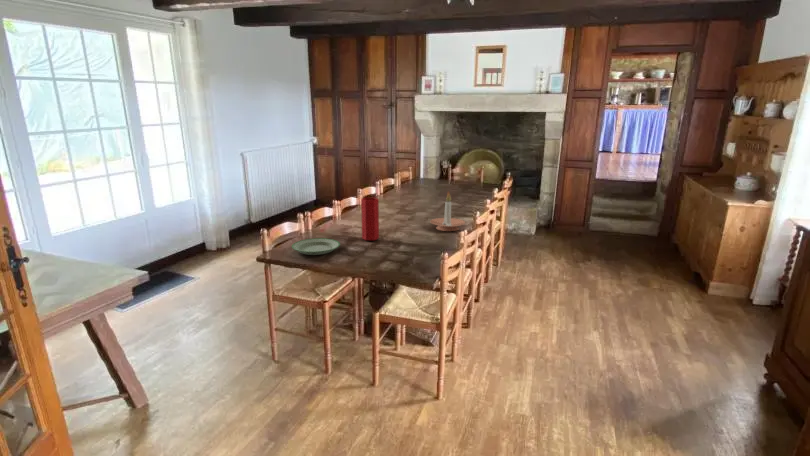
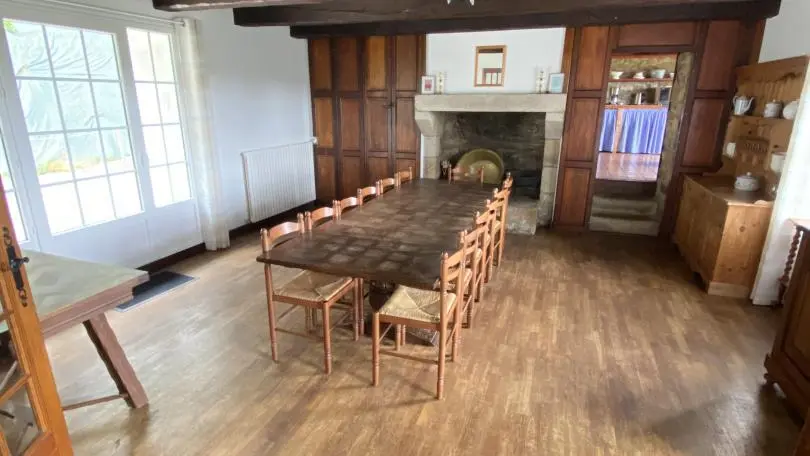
- vase [360,197,380,241]
- candle holder [429,190,466,232]
- plate [291,237,341,256]
